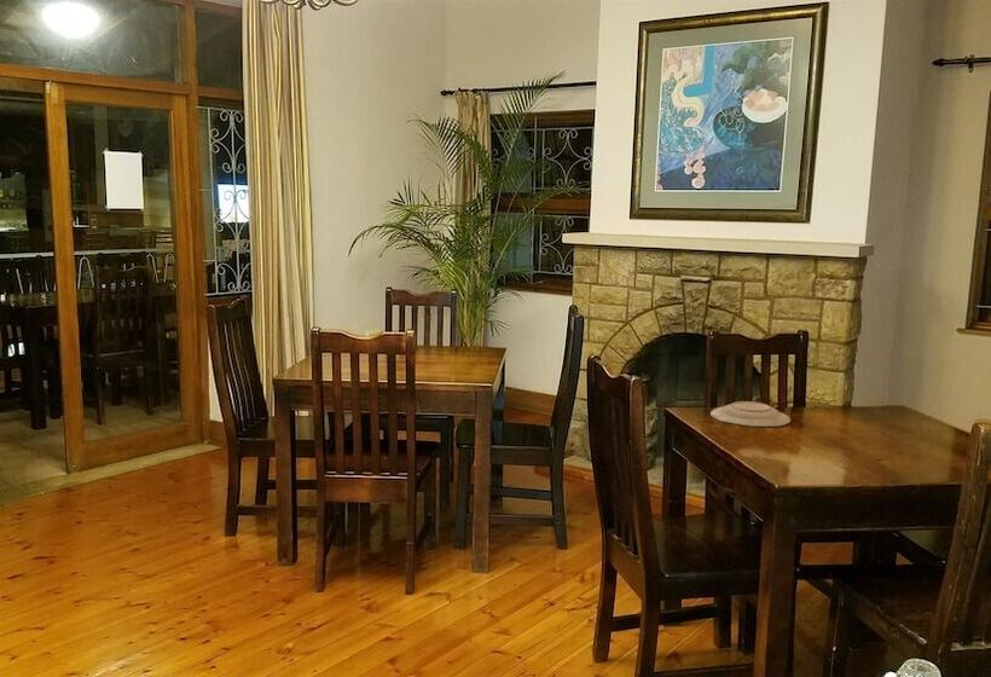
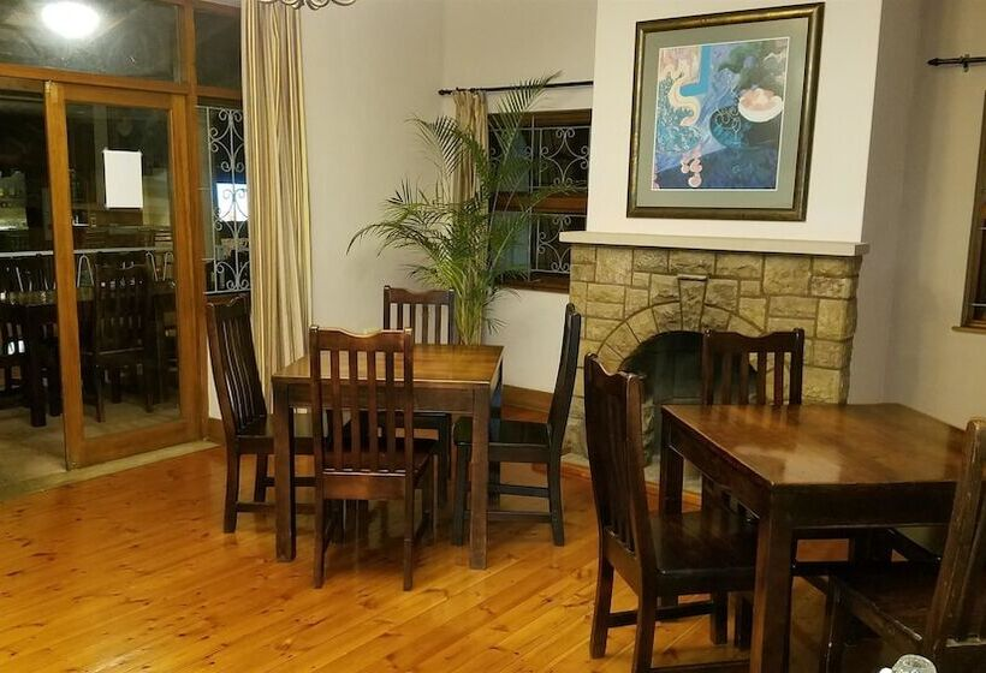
- plate [709,400,792,428]
